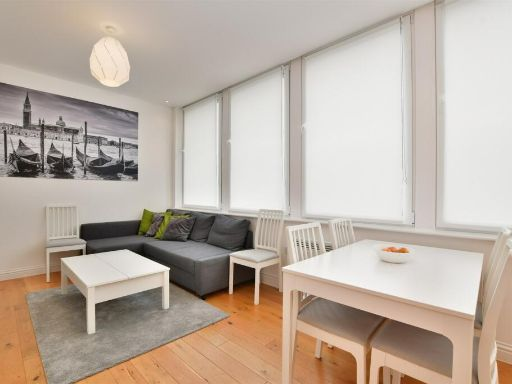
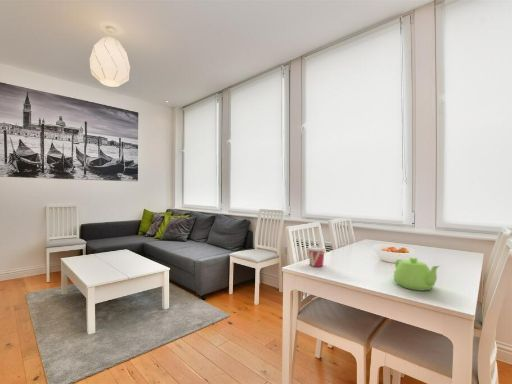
+ cup [306,245,327,268]
+ teapot [393,256,440,292]
